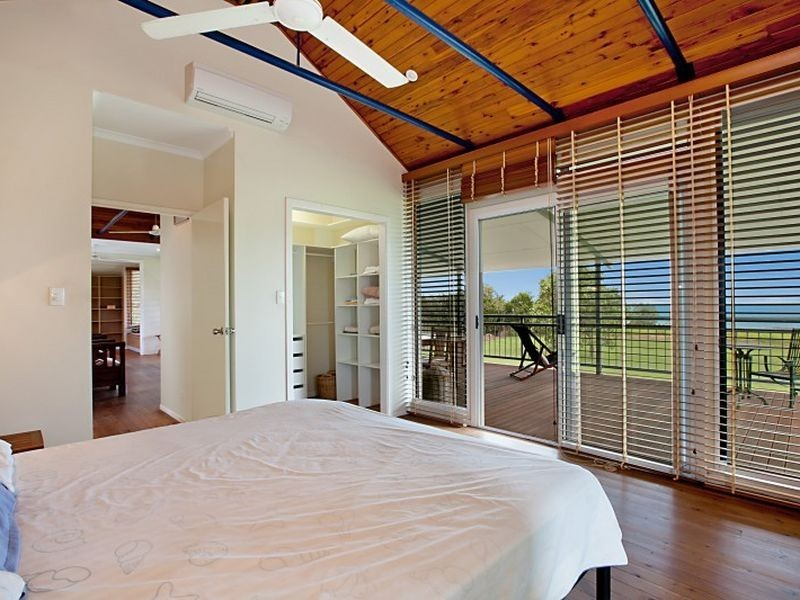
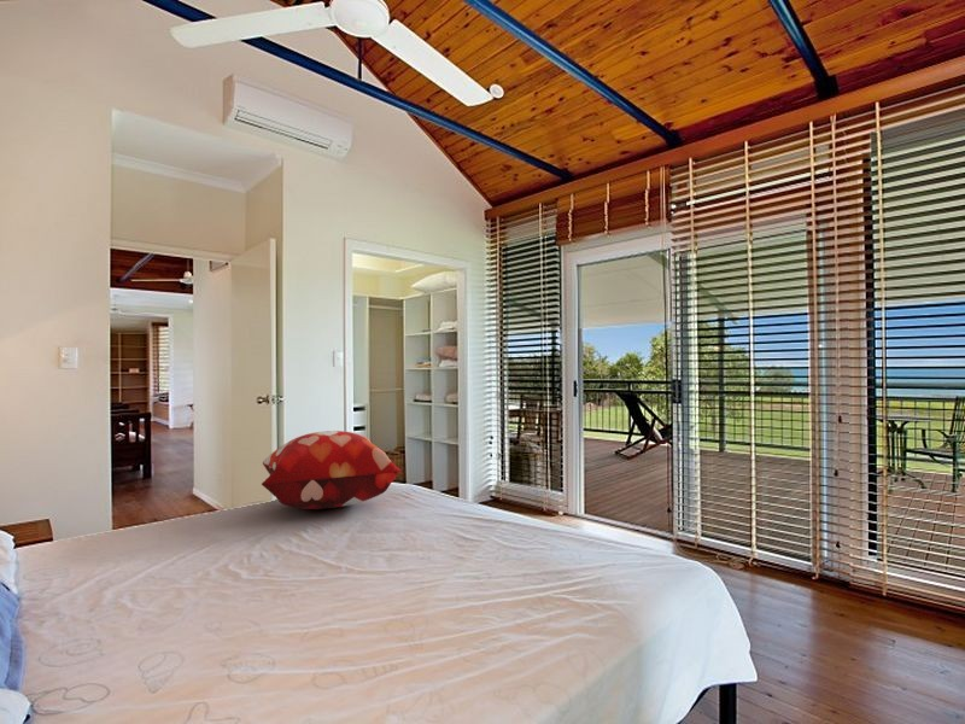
+ decorative pillow [261,430,403,510]
